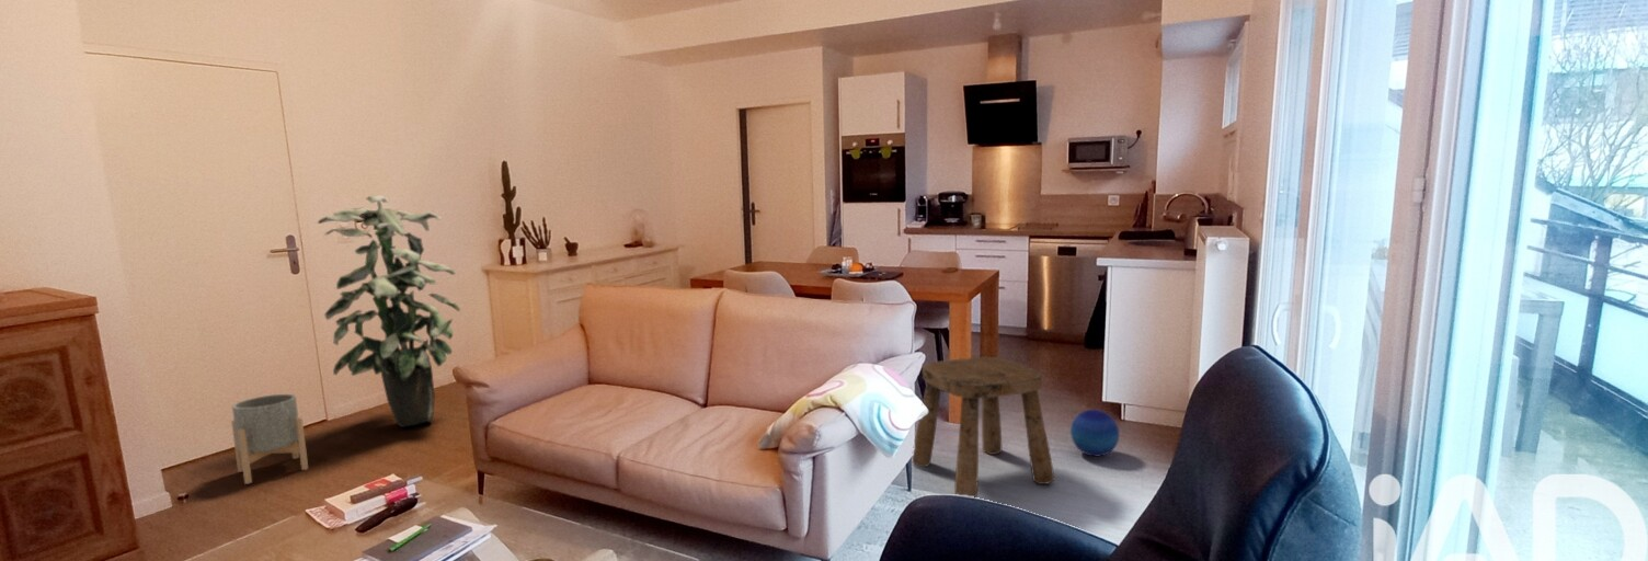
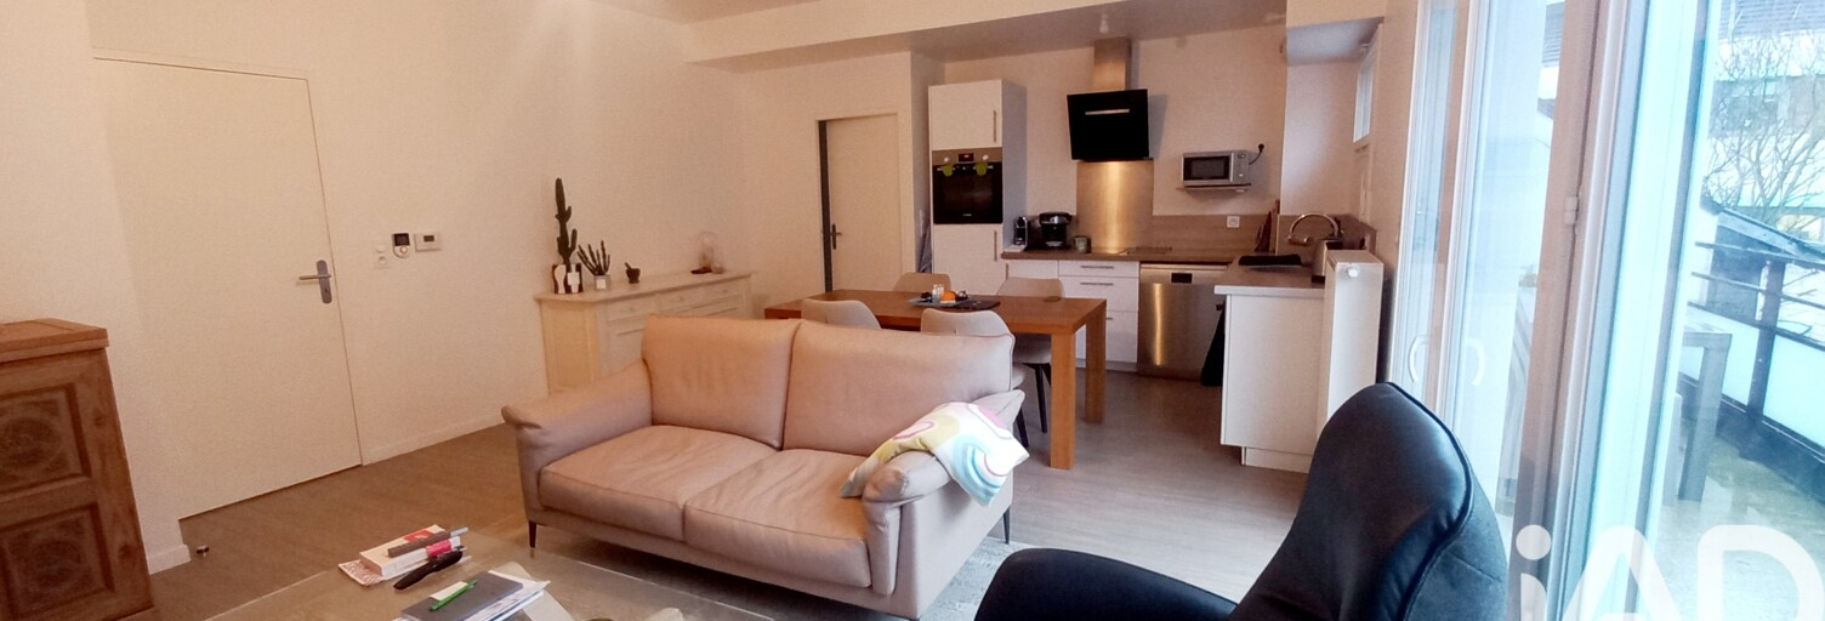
- planter [230,393,309,485]
- decorative ball [1069,409,1120,458]
- stool [911,356,1055,499]
- indoor plant [317,195,461,428]
